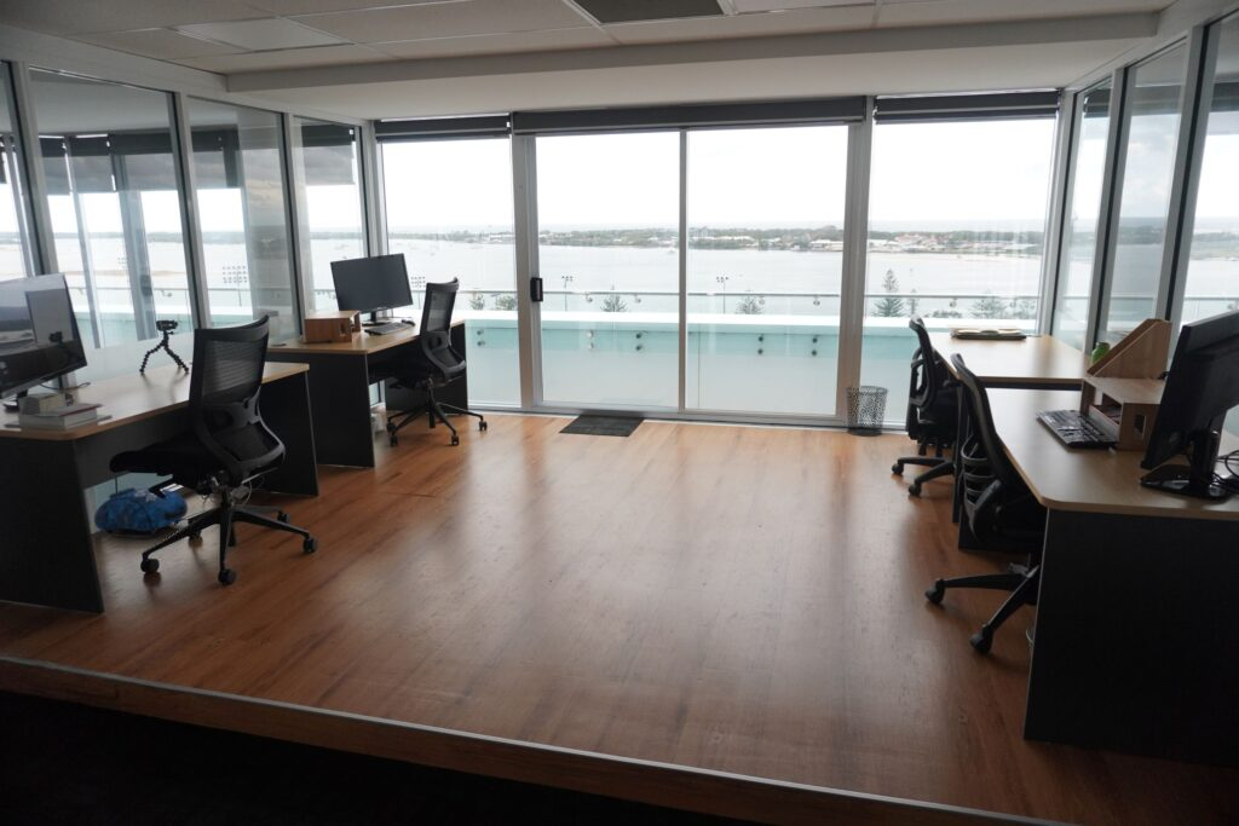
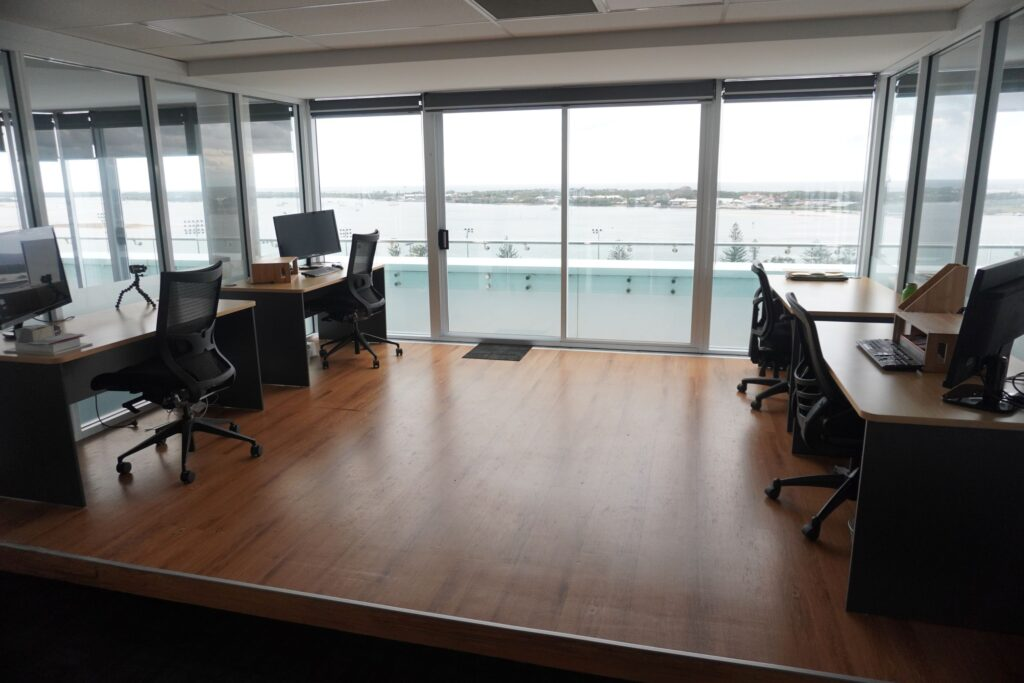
- backpack [93,486,189,539]
- waste bin [845,385,889,438]
